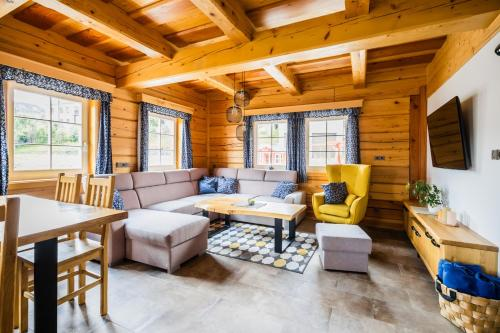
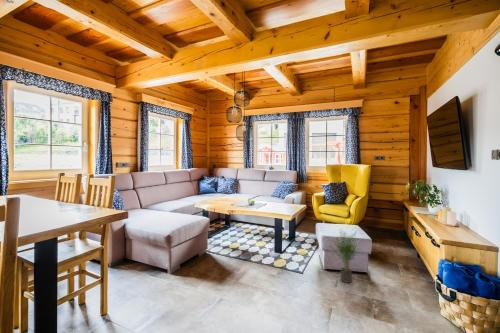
+ potted plant [326,228,363,284]
